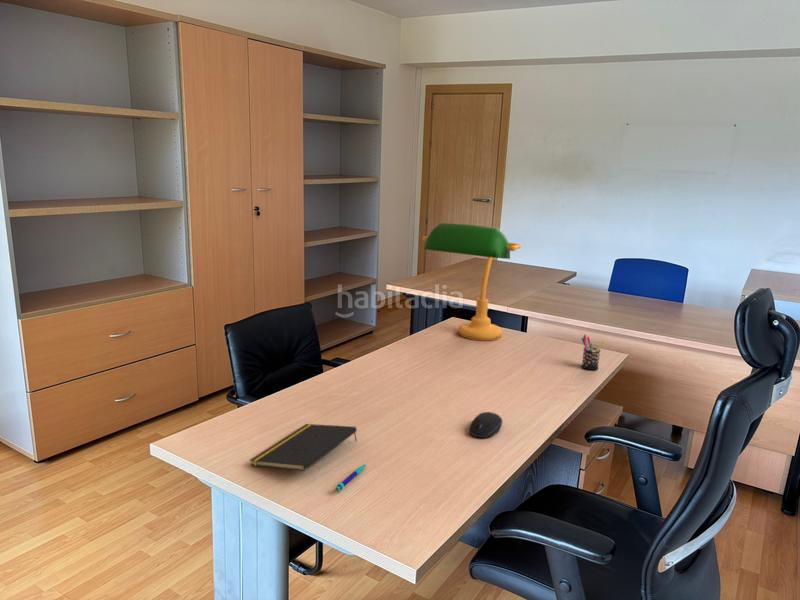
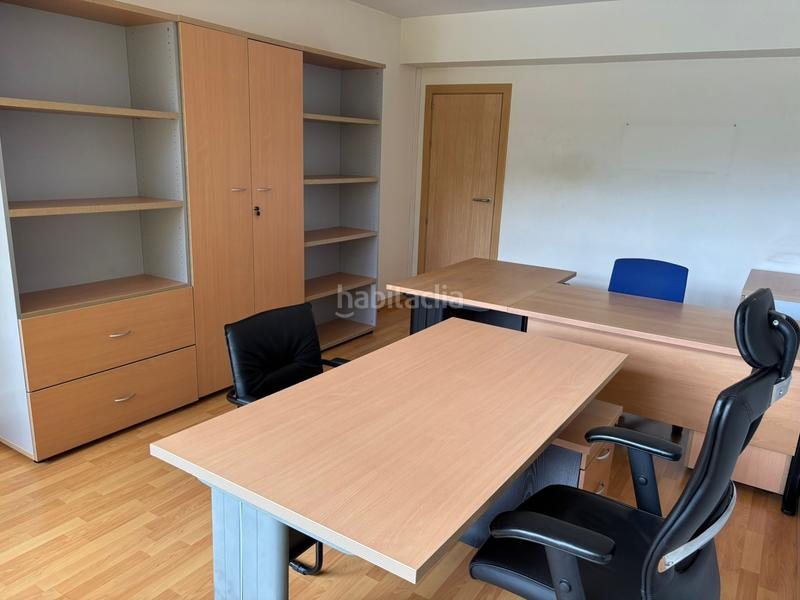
- pen holder [581,334,606,371]
- computer mouse [468,411,503,439]
- desk lamp [421,222,522,342]
- notepad [249,423,358,472]
- pen [335,463,367,492]
